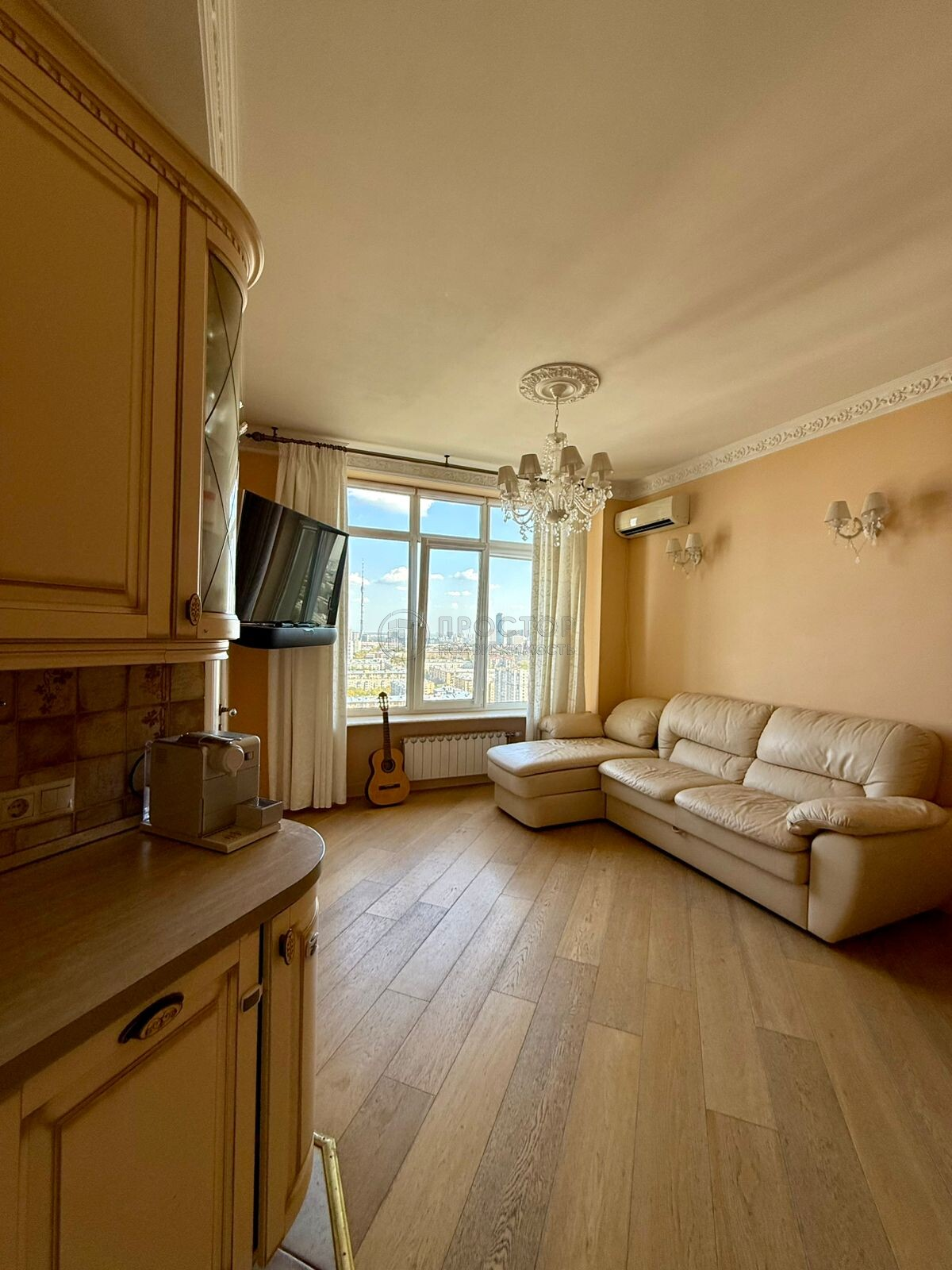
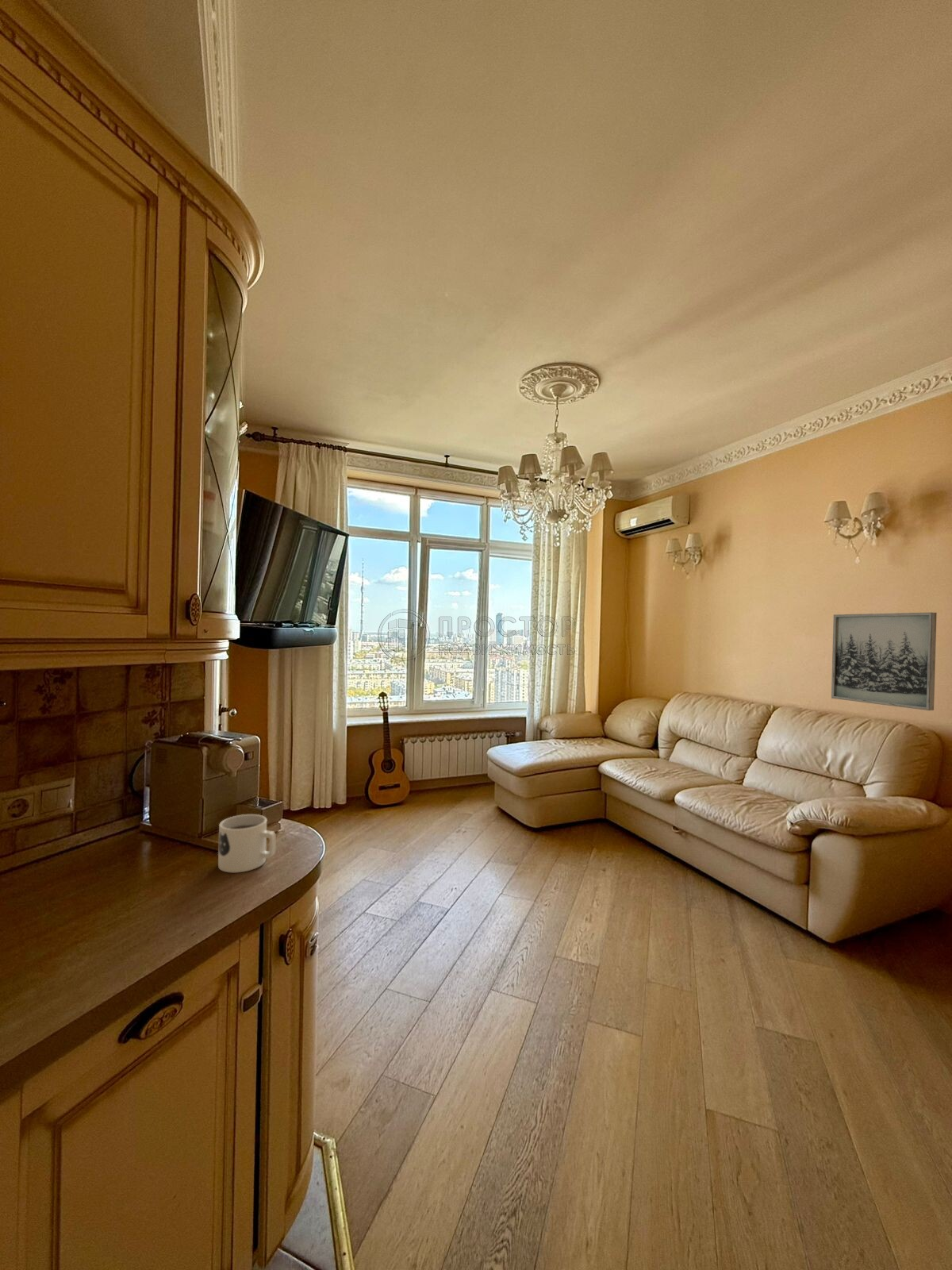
+ wall art [831,612,938,711]
+ mug [217,814,277,873]
